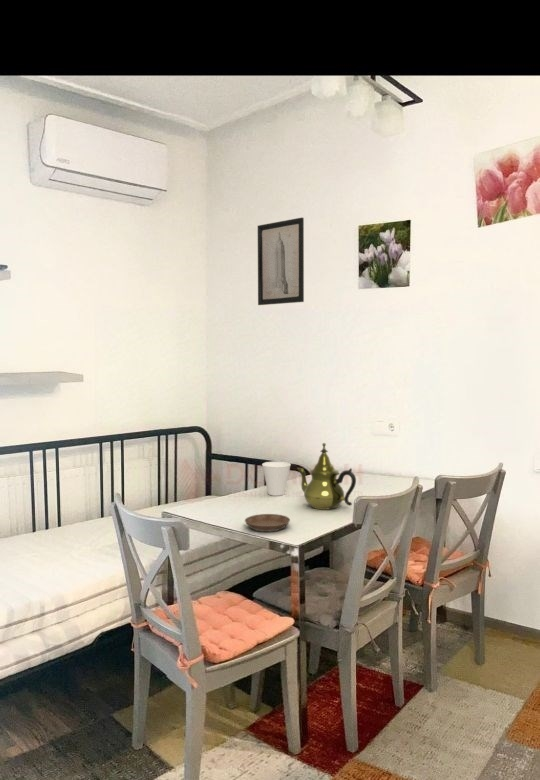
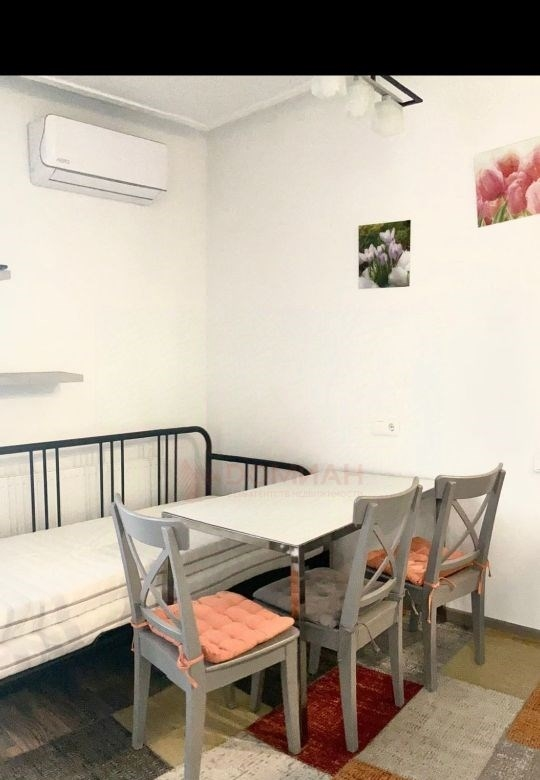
- saucer [244,513,291,533]
- cup [261,461,292,497]
- teapot [296,442,357,511]
- wall art [257,217,305,306]
